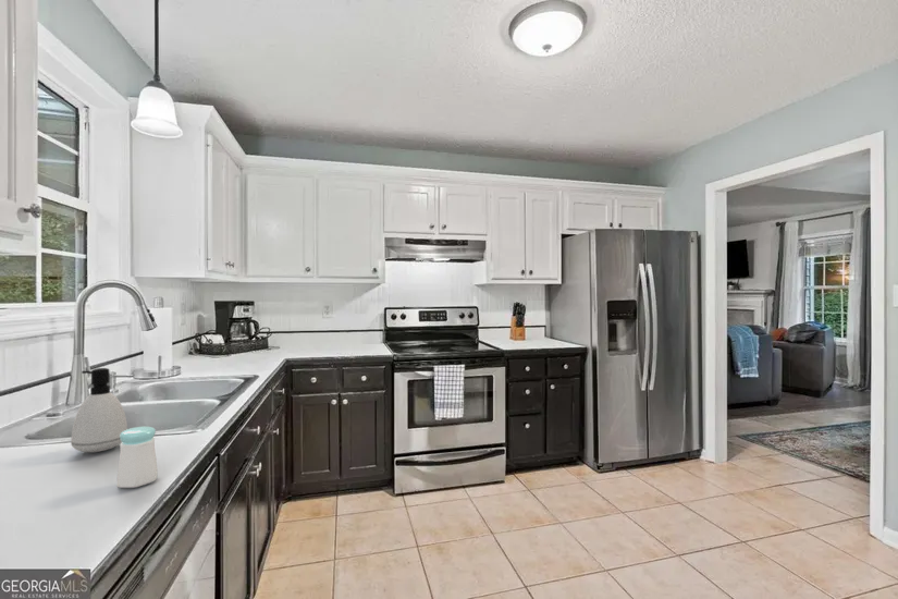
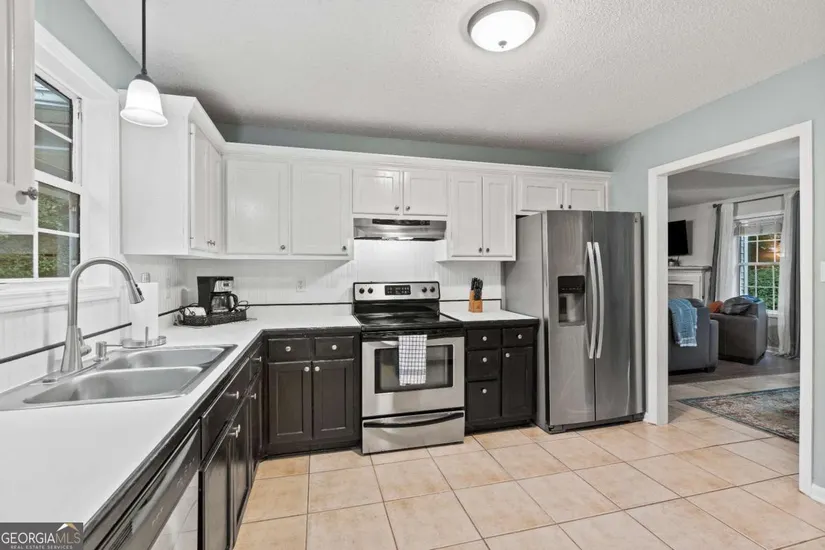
- soap dispenser [70,367,128,453]
- salt shaker [115,426,159,489]
